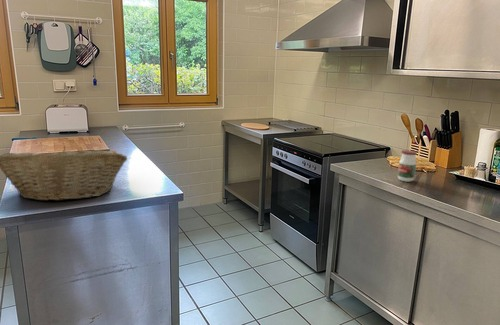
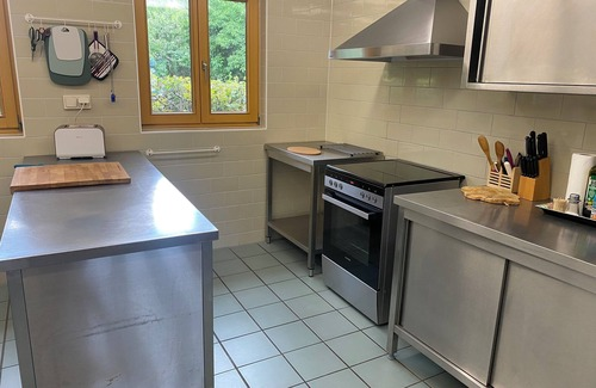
- fruit basket [0,145,128,202]
- jar [397,149,418,183]
